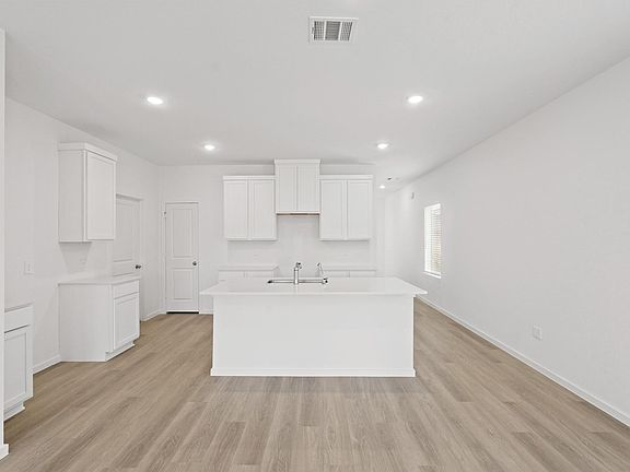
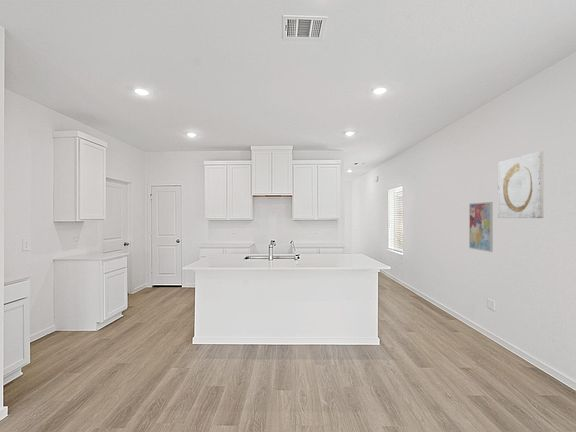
+ wall art [468,201,494,253]
+ wall art [497,150,544,219]
